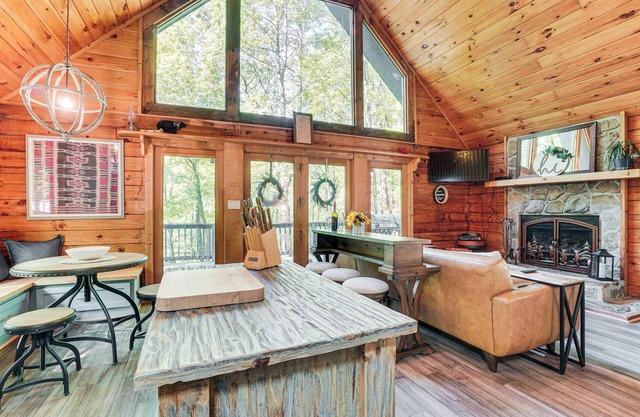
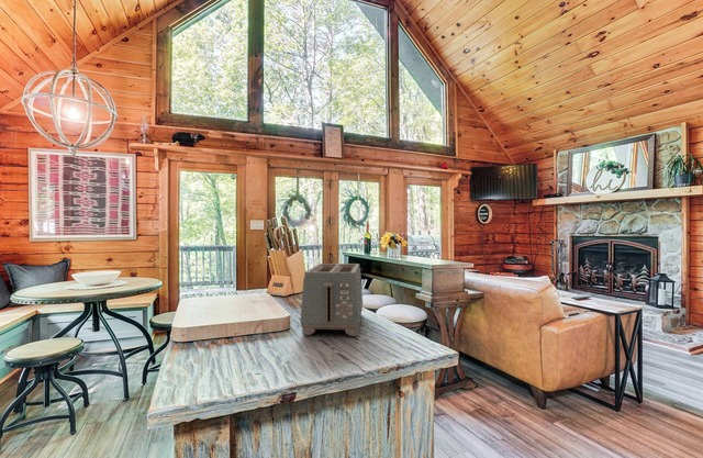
+ toaster [299,262,364,337]
